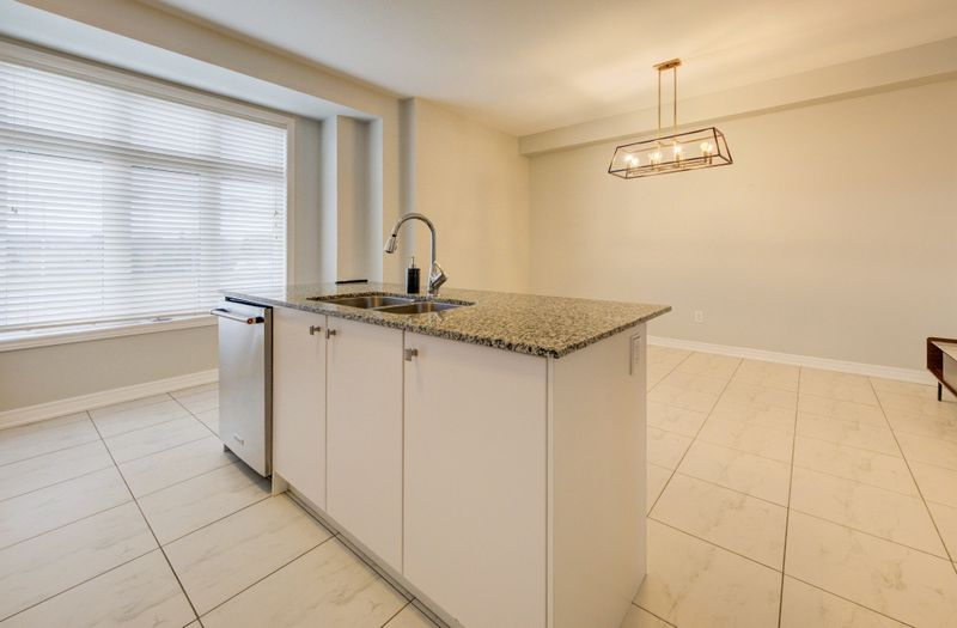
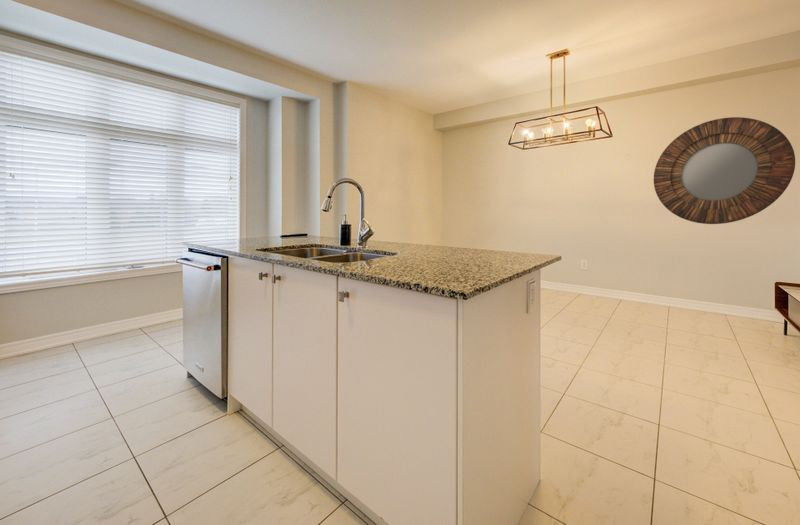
+ home mirror [653,116,796,225]
